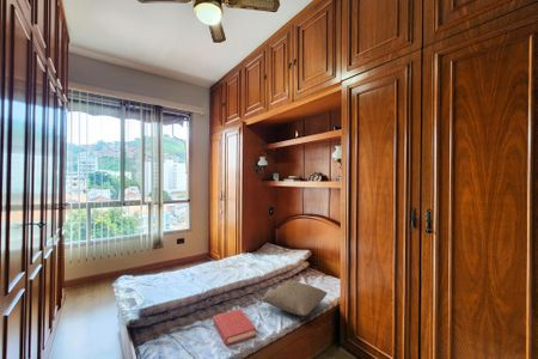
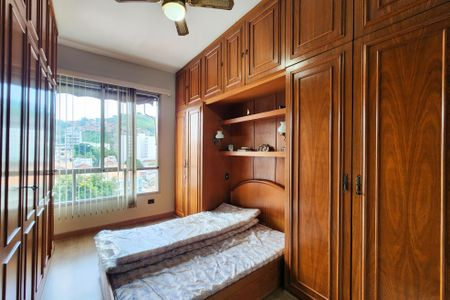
- pillow [259,280,329,317]
- hardback book [213,308,257,347]
